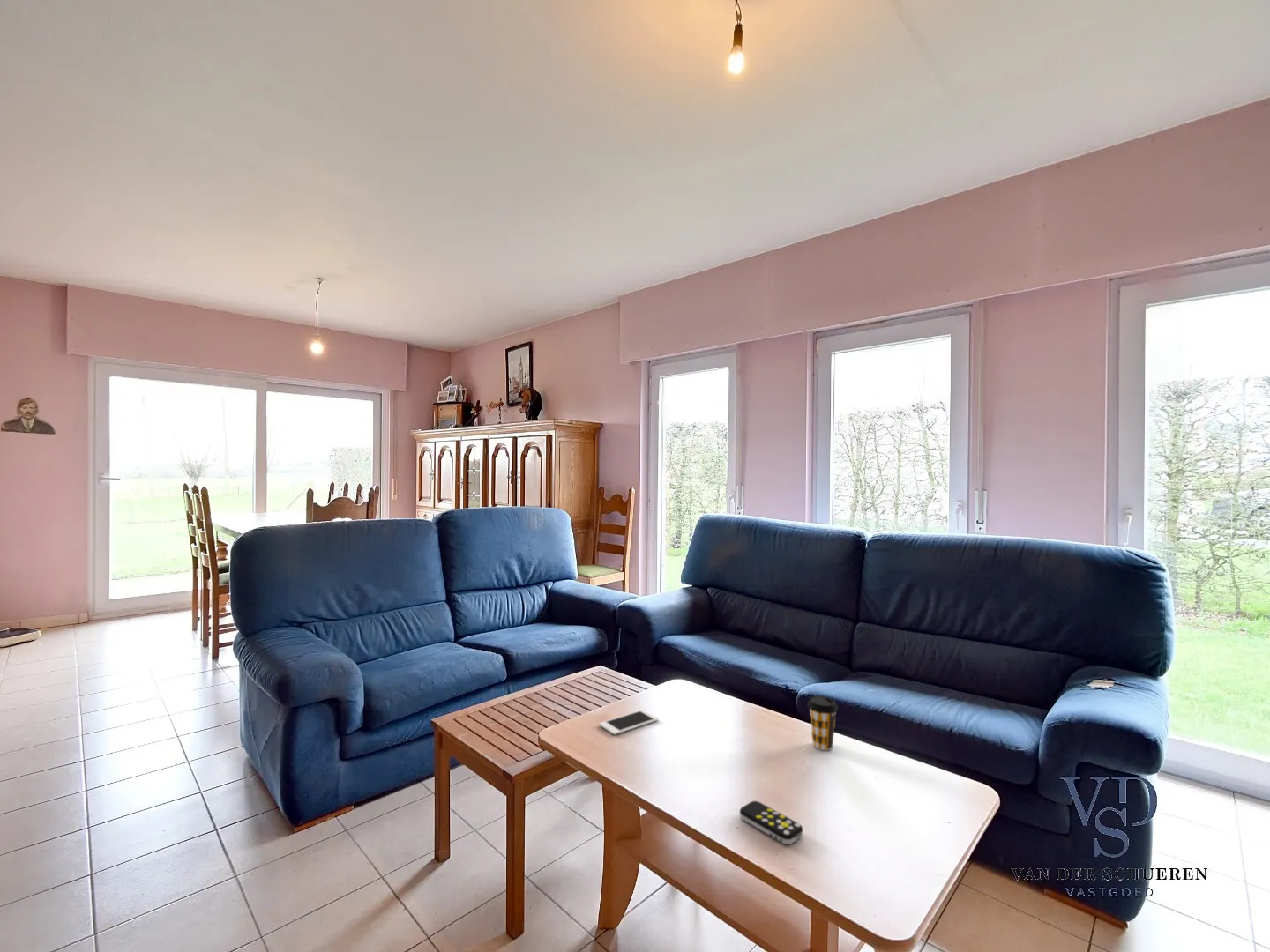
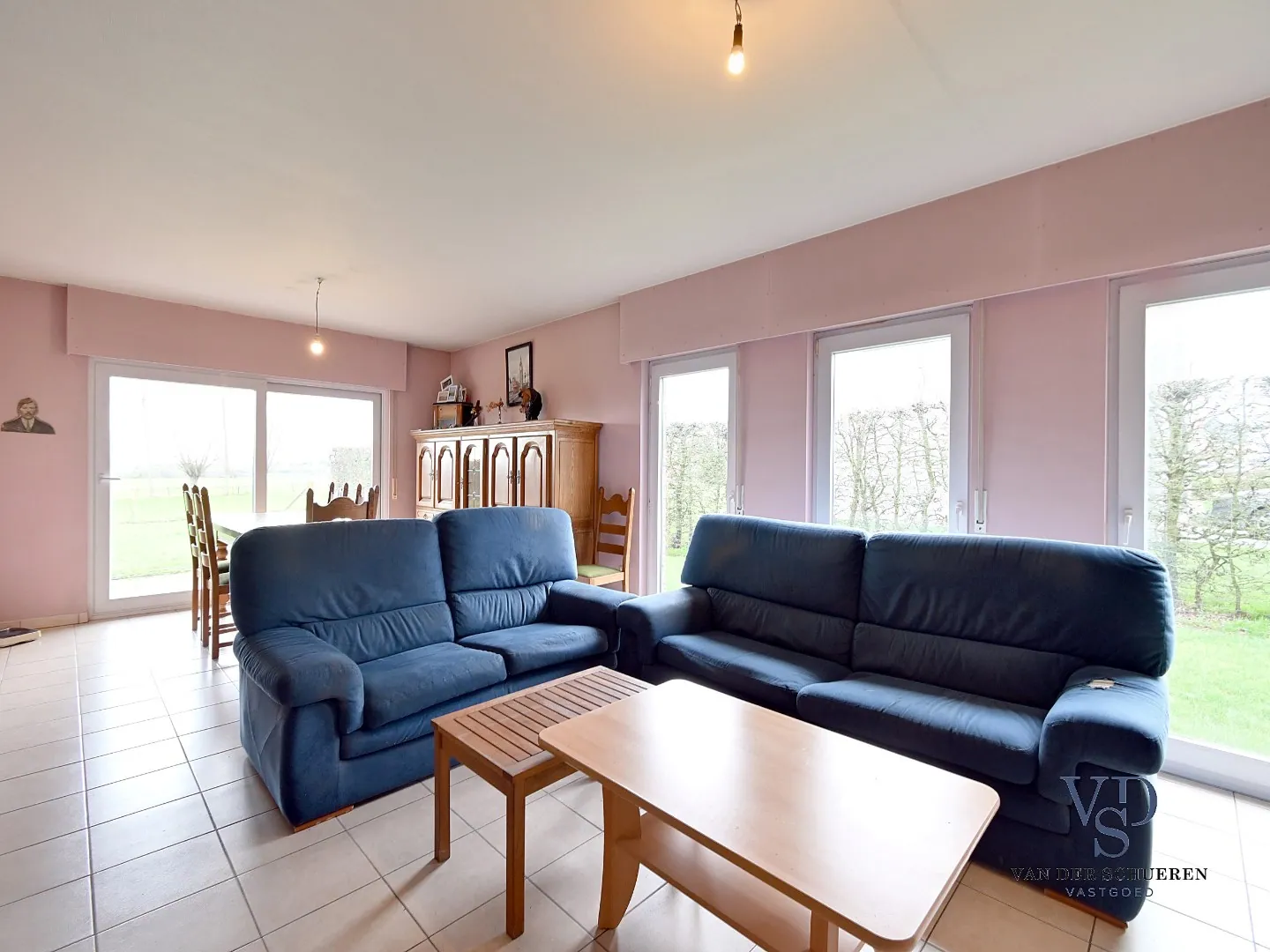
- cell phone [599,709,660,736]
- remote control [739,800,803,845]
- coffee cup [807,695,839,751]
